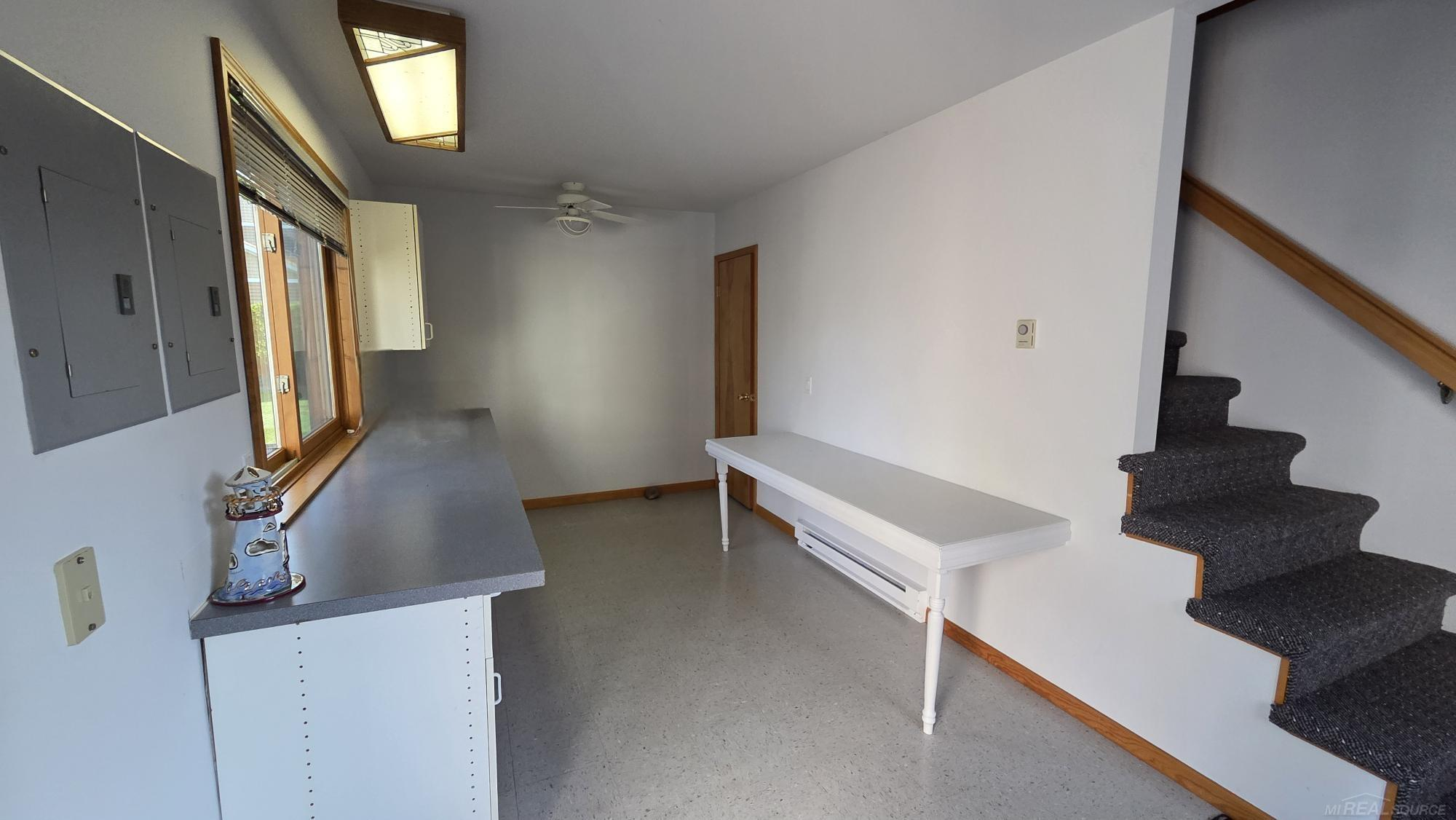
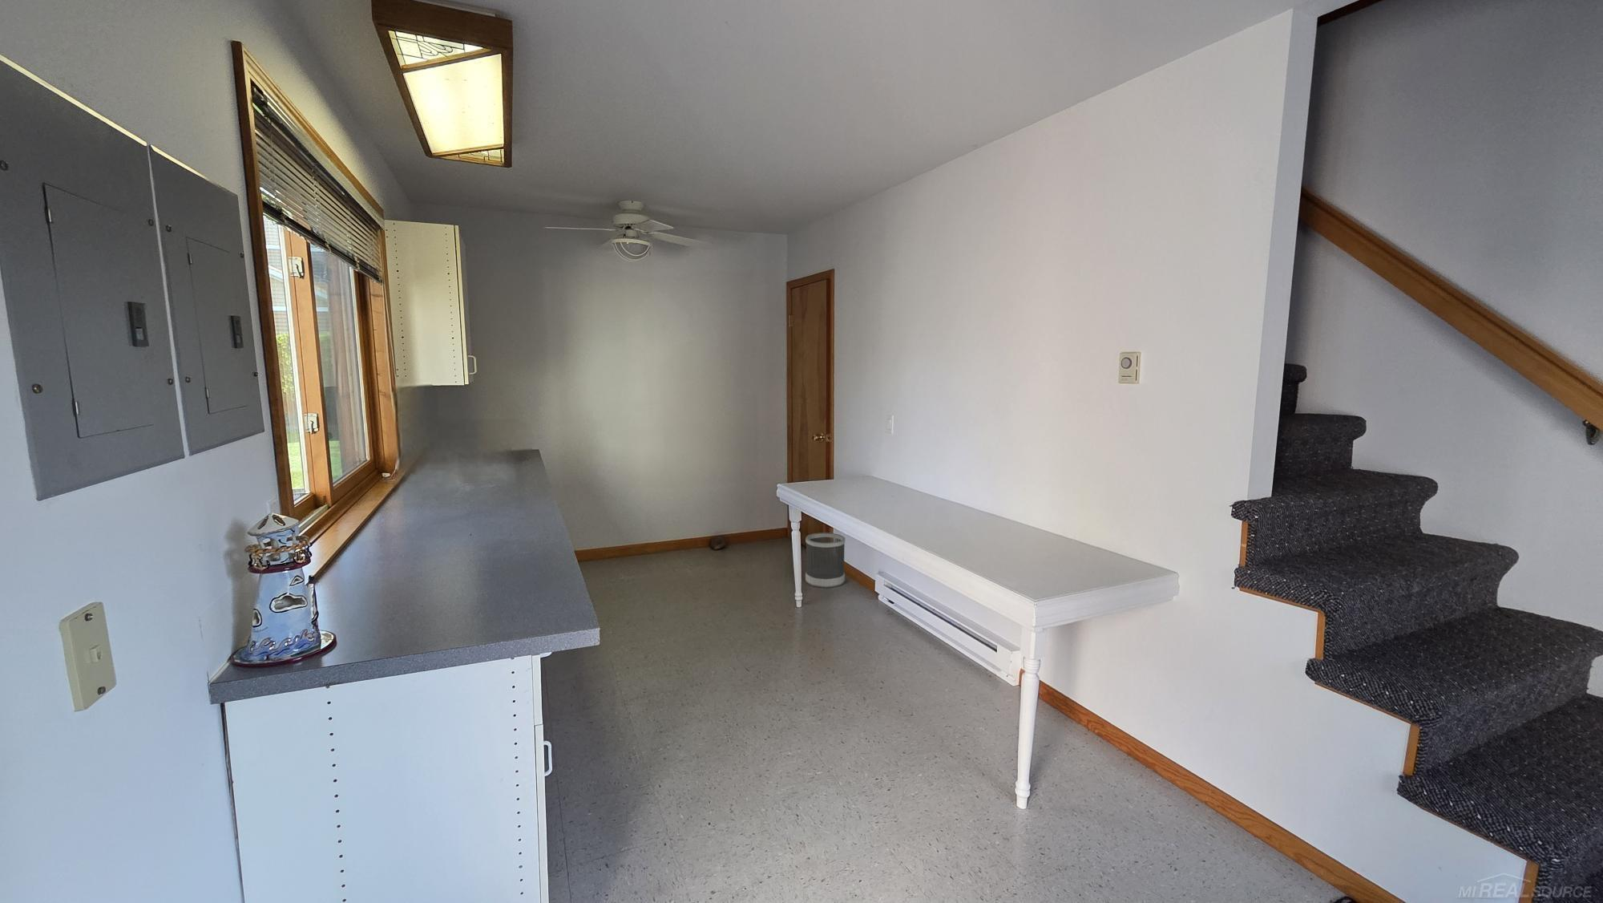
+ wastebasket [805,532,846,589]
